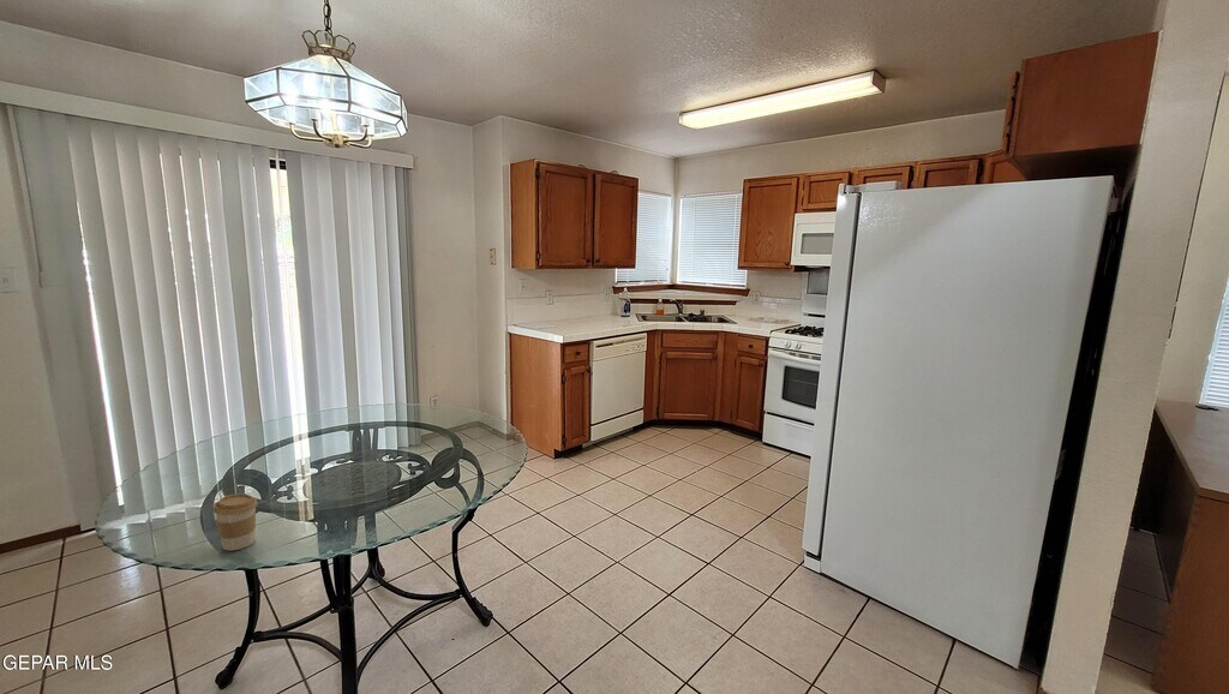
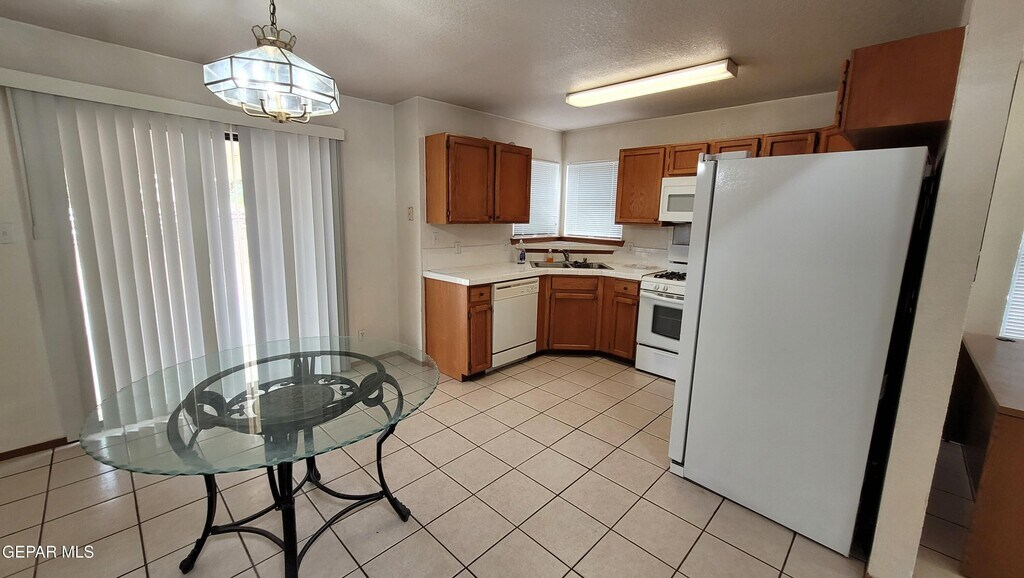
- coffee cup [212,493,259,552]
